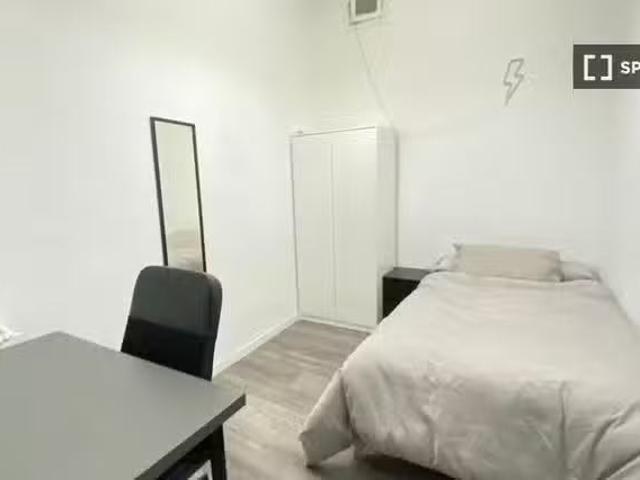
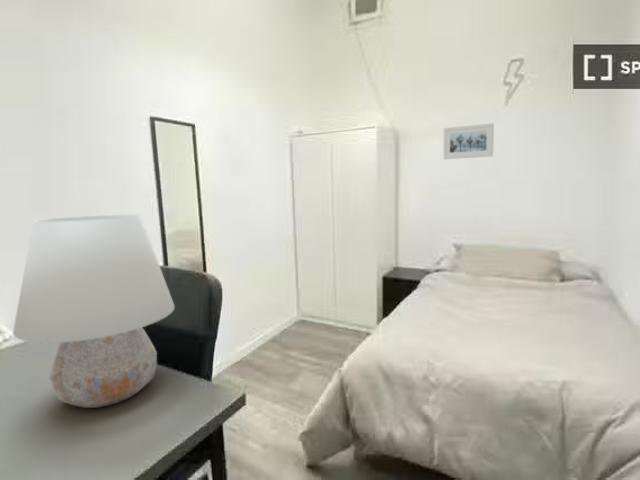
+ table lamp [12,213,175,409]
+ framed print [443,122,495,160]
